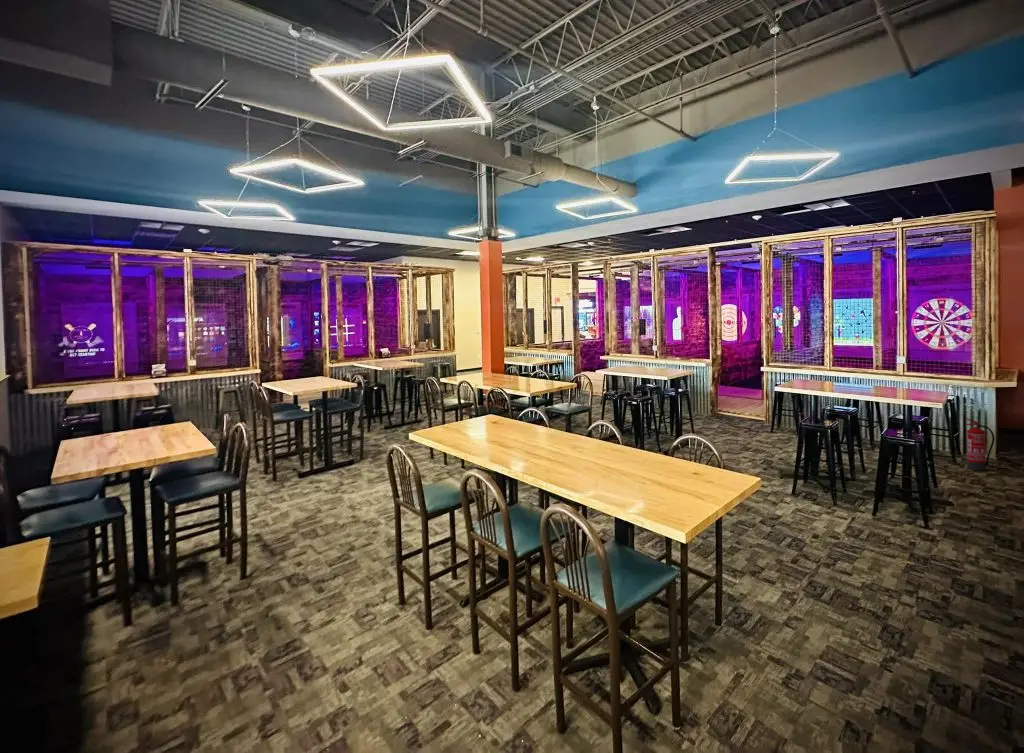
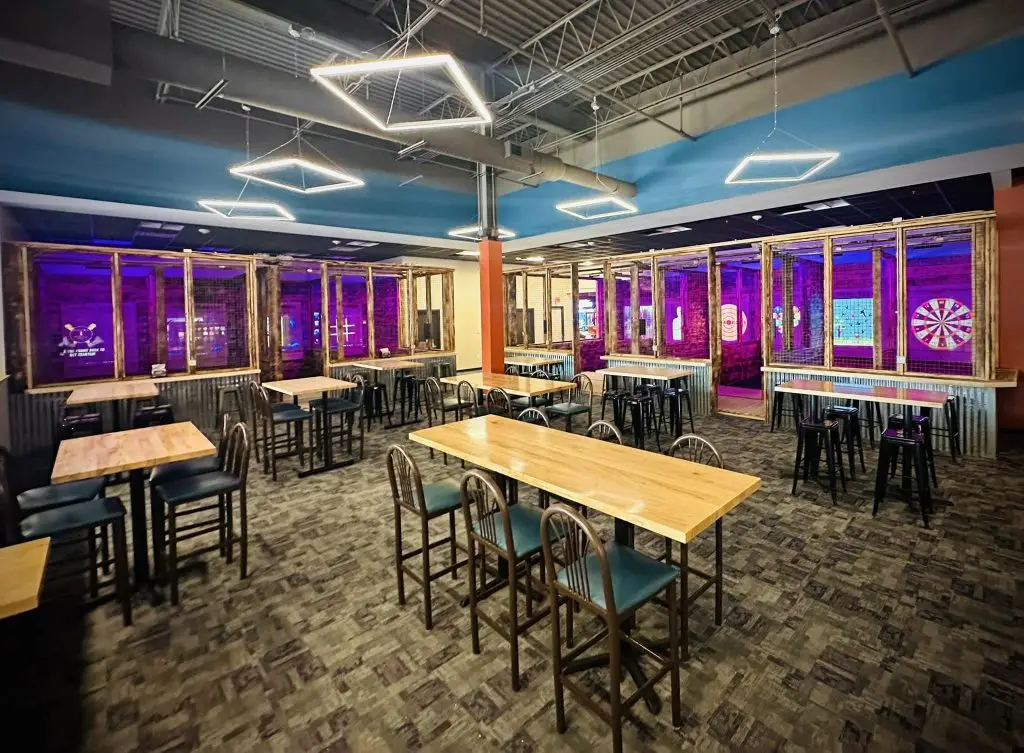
- fire extinguisher [964,418,995,471]
